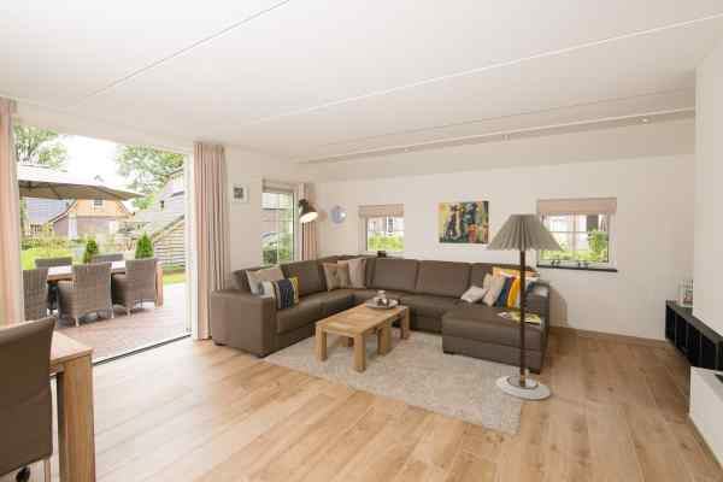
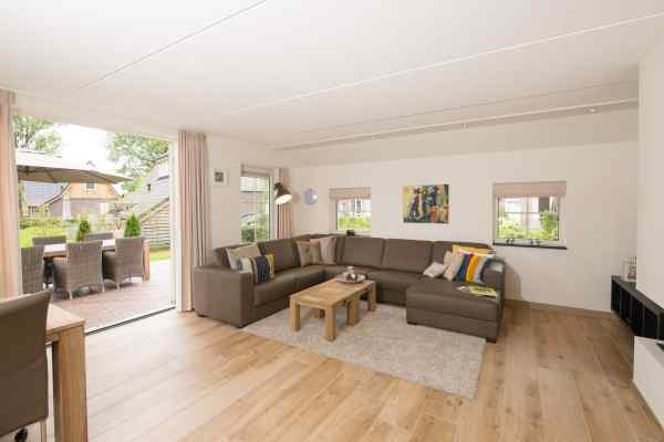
- floor lamp [484,212,564,400]
